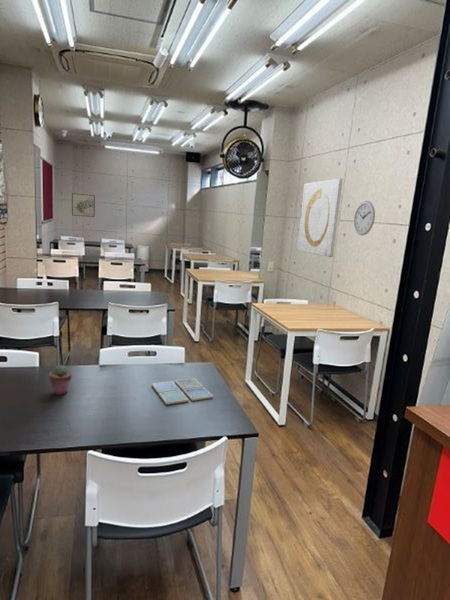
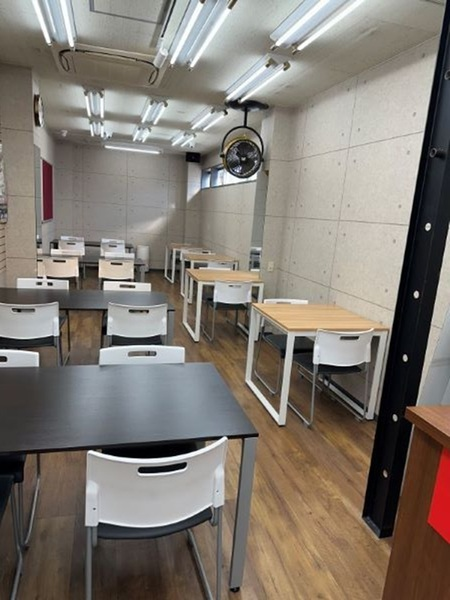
- wall clock [353,200,376,236]
- drink coaster [151,377,214,406]
- wall art [71,192,96,218]
- potted succulent [48,364,73,396]
- wall art [296,178,344,258]
